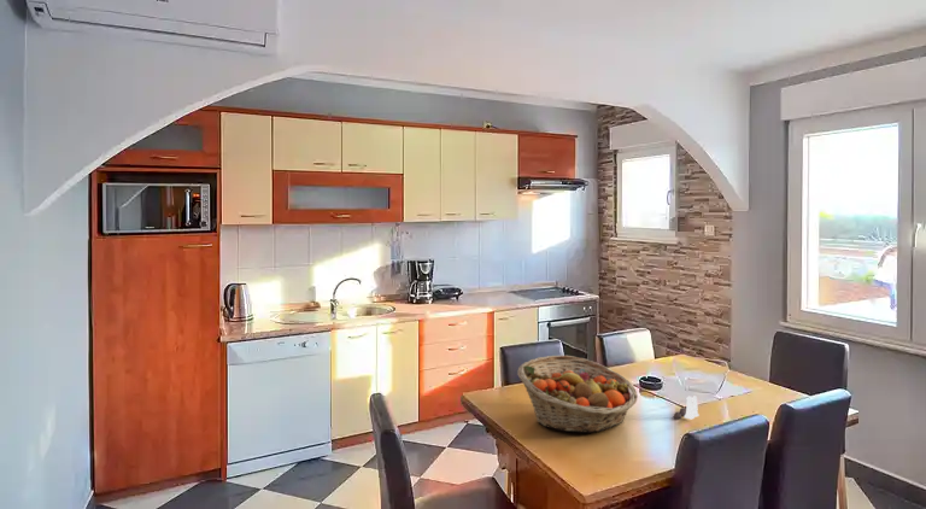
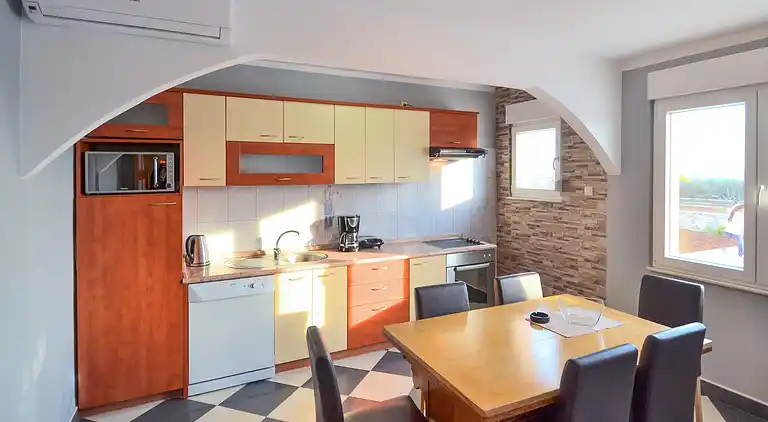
- fruit basket [516,355,639,434]
- salt and pepper shaker set [672,394,701,420]
